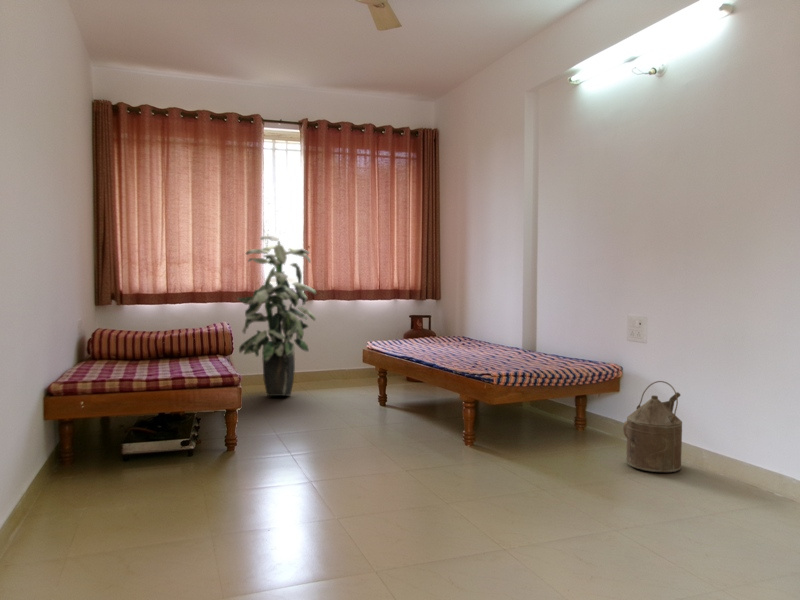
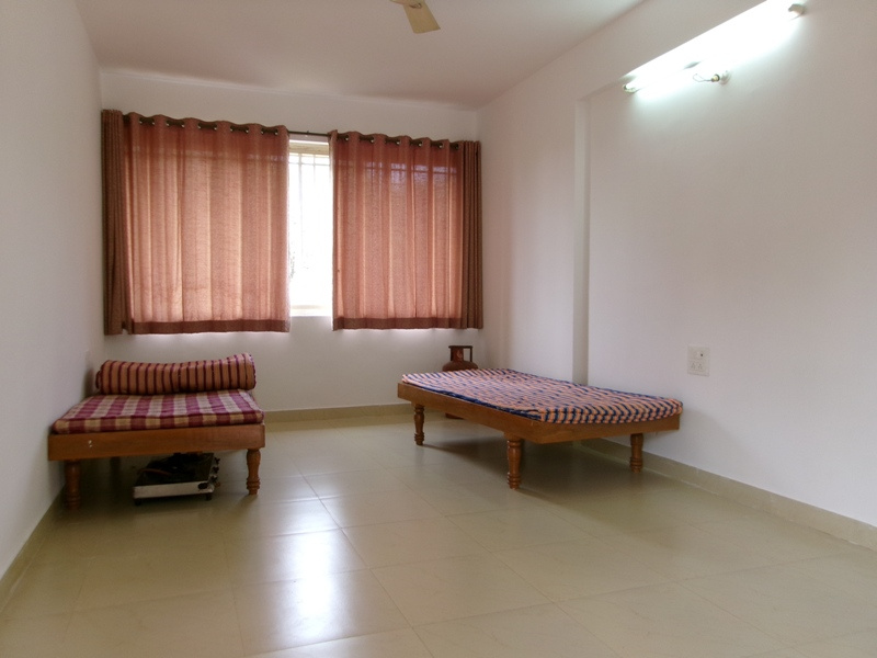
- watering can [622,380,683,473]
- indoor plant [236,235,317,397]
